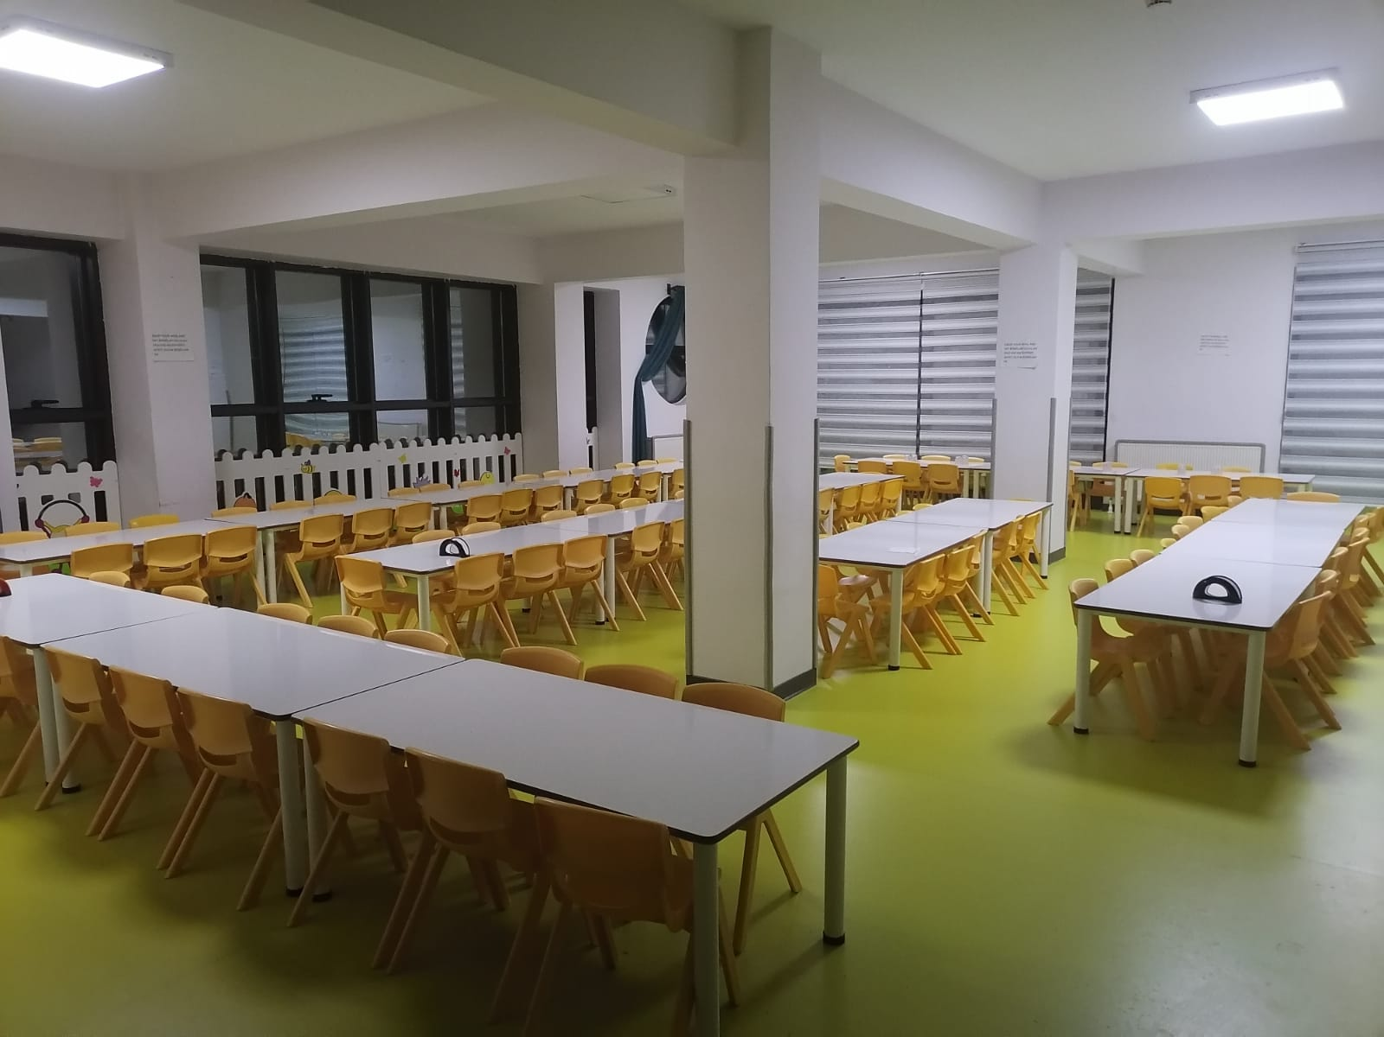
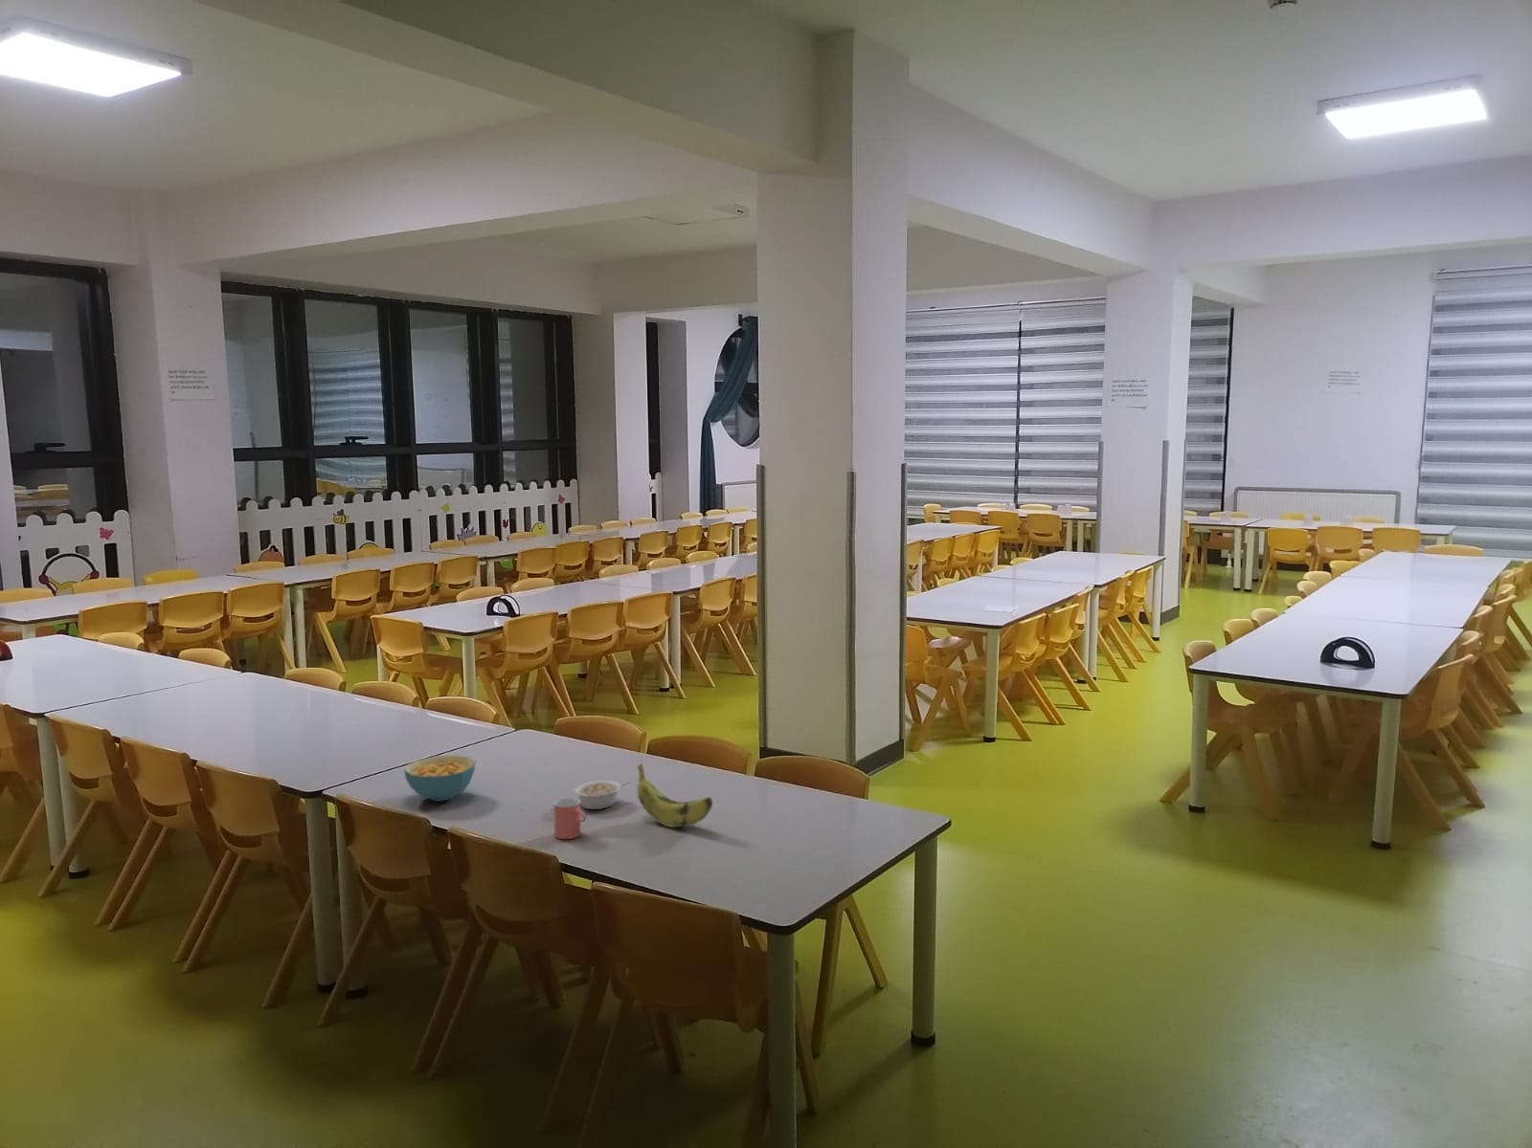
+ banana [636,763,713,828]
+ cup [552,797,587,840]
+ cereal bowl [403,754,475,803]
+ legume [573,780,632,810]
